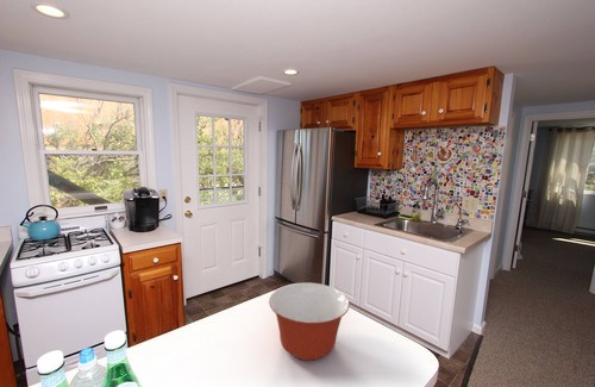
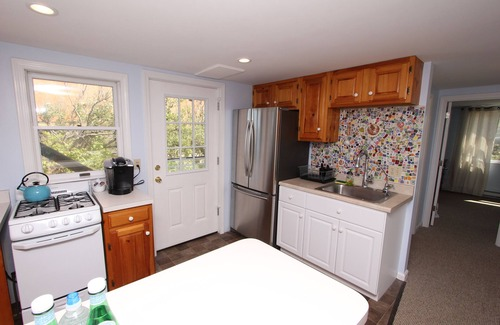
- mixing bowl [268,281,350,362]
